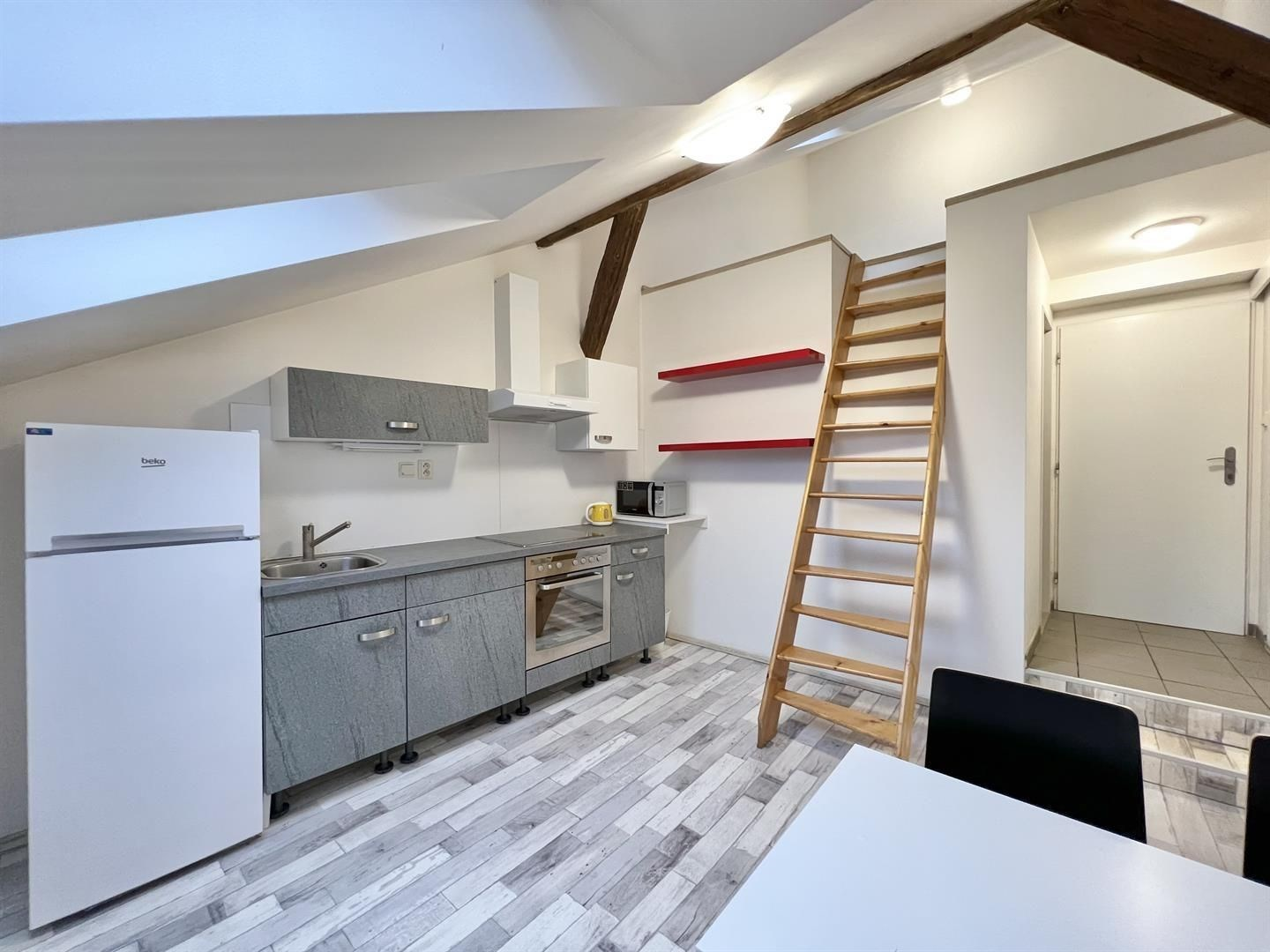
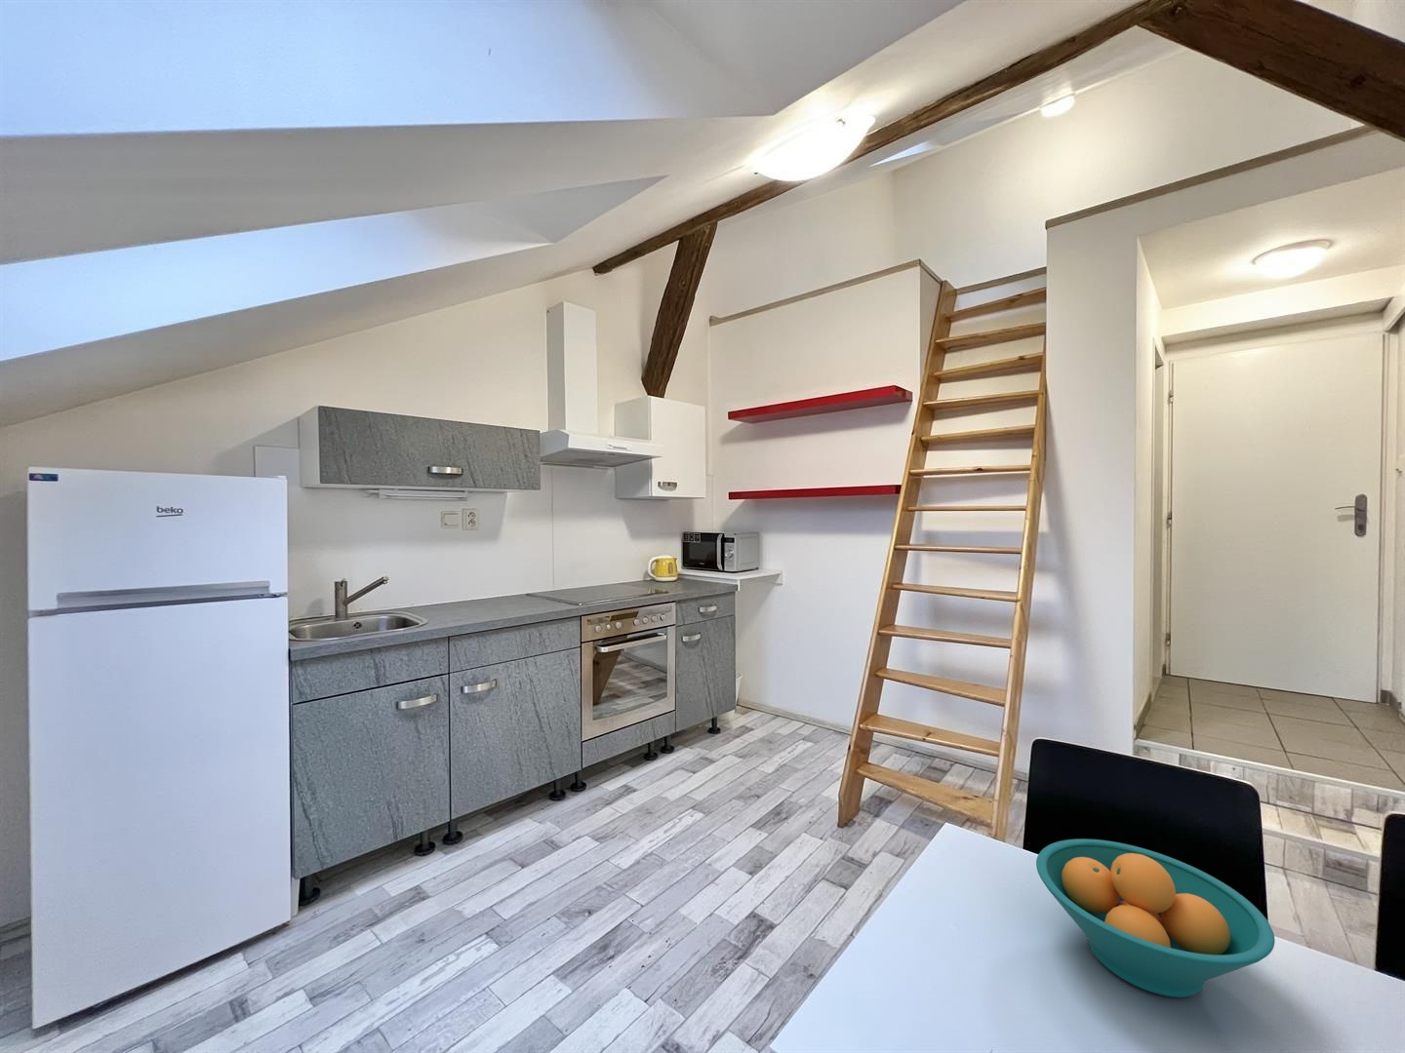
+ fruit bowl [1035,838,1276,999]
